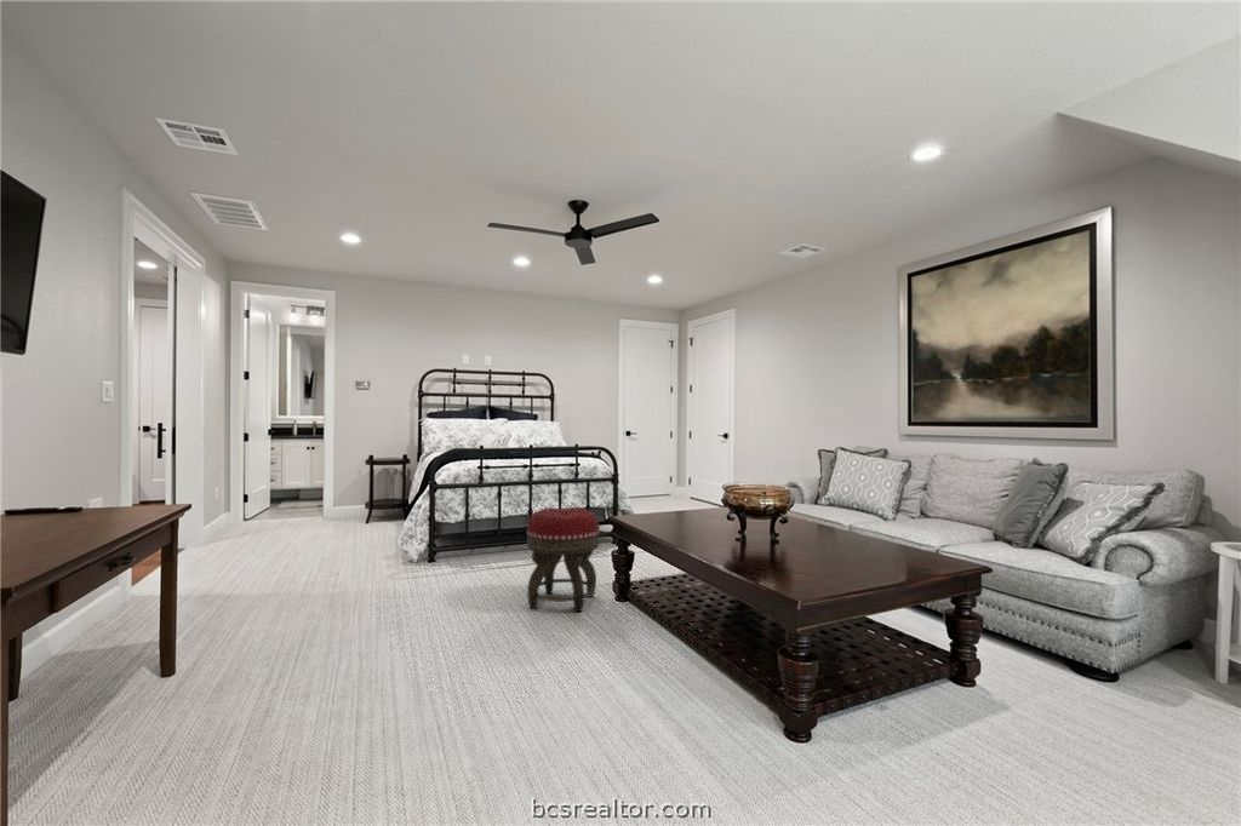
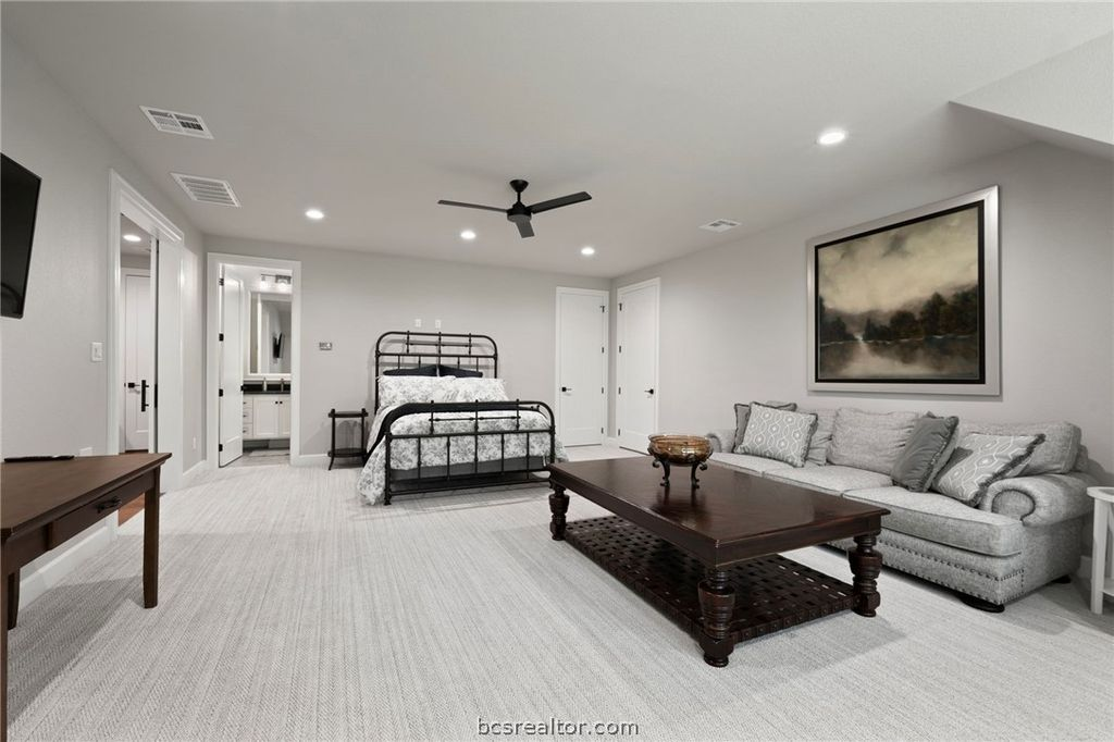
- footstool [526,506,601,613]
